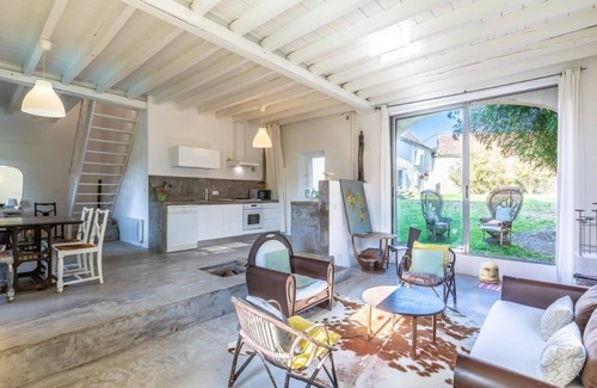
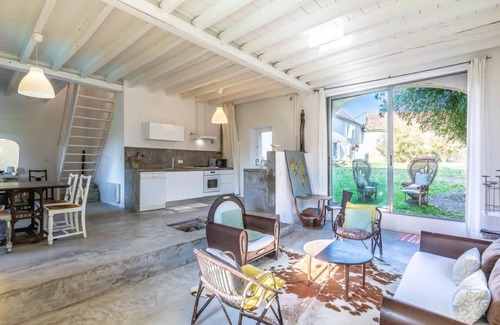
- basket [478,257,500,284]
